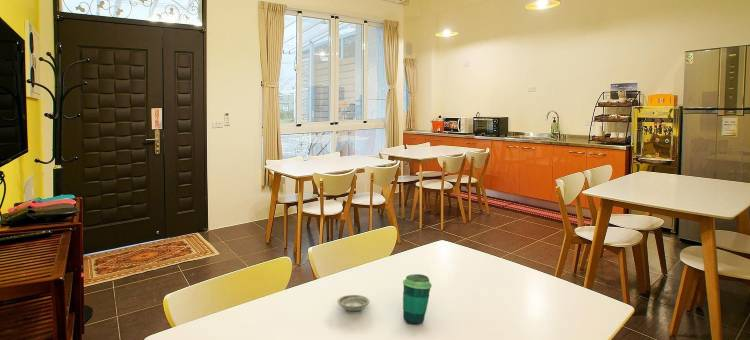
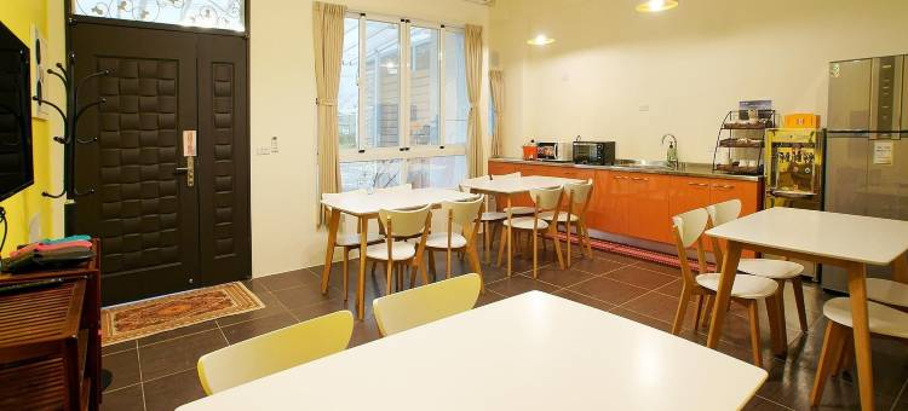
- cup [402,273,433,325]
- saucer [336,294,371,312]
